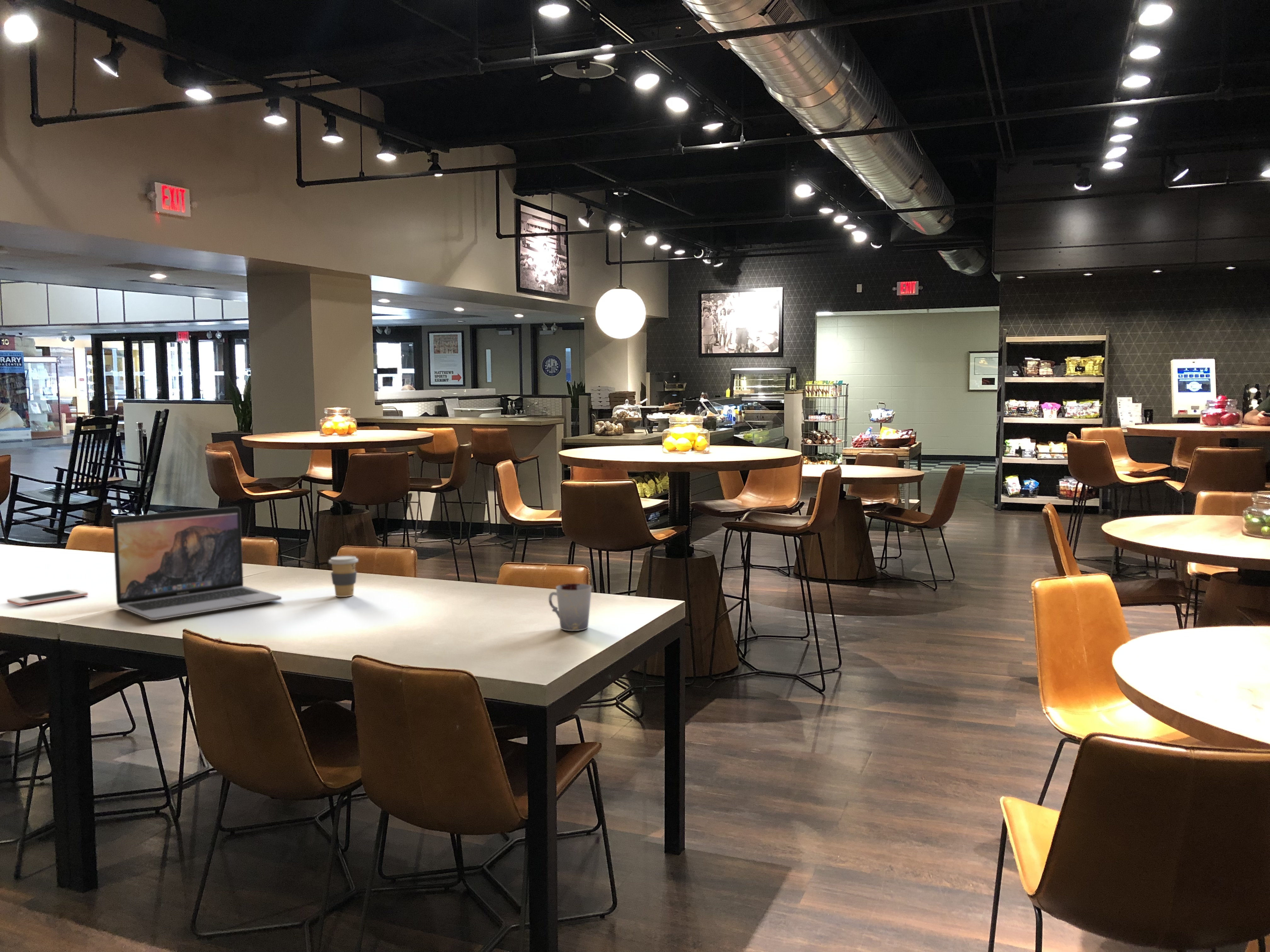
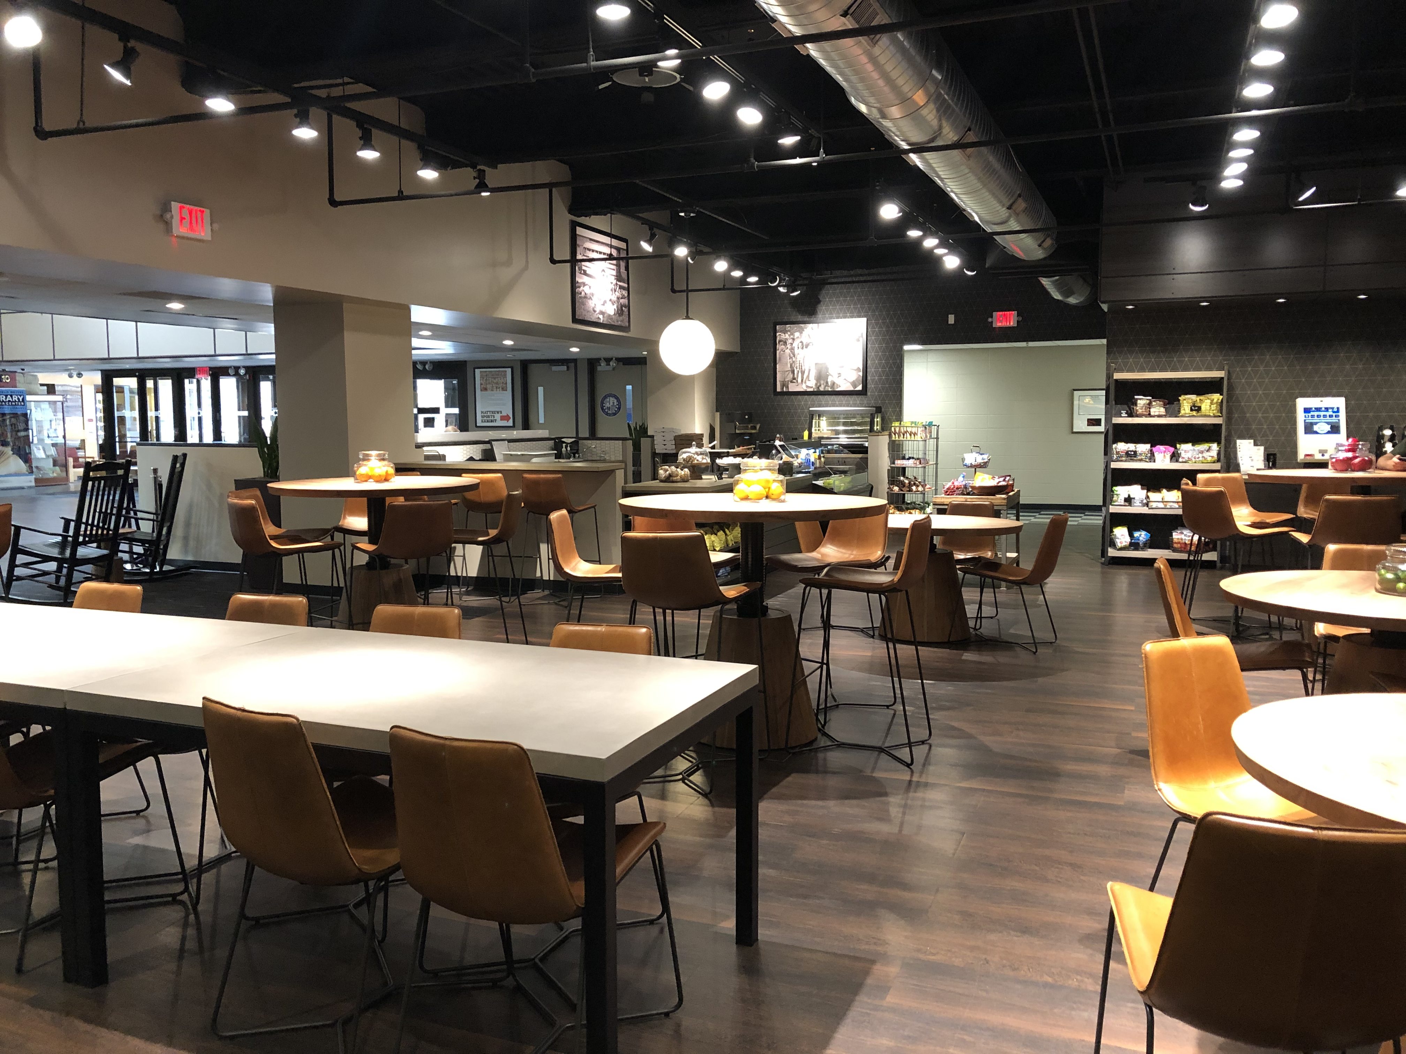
- cell phone [7,589,88,606]
- coffee cup [328,555,358,597]
- cup [548,583,592,631]
- laptop [112,507,282,620]
